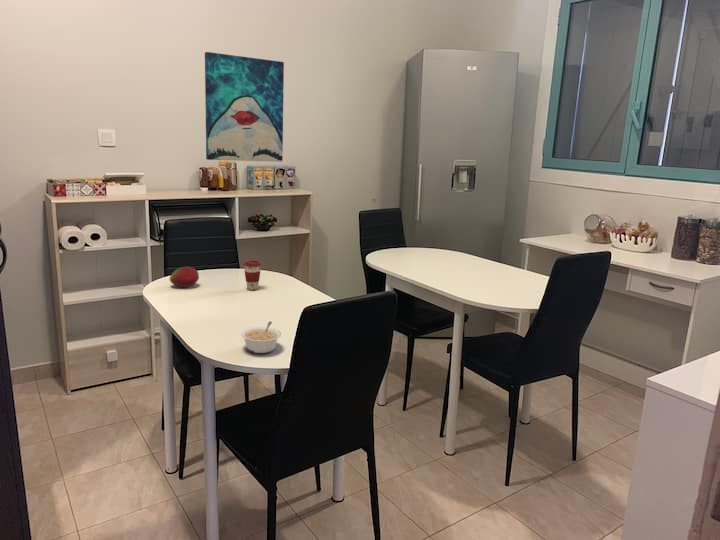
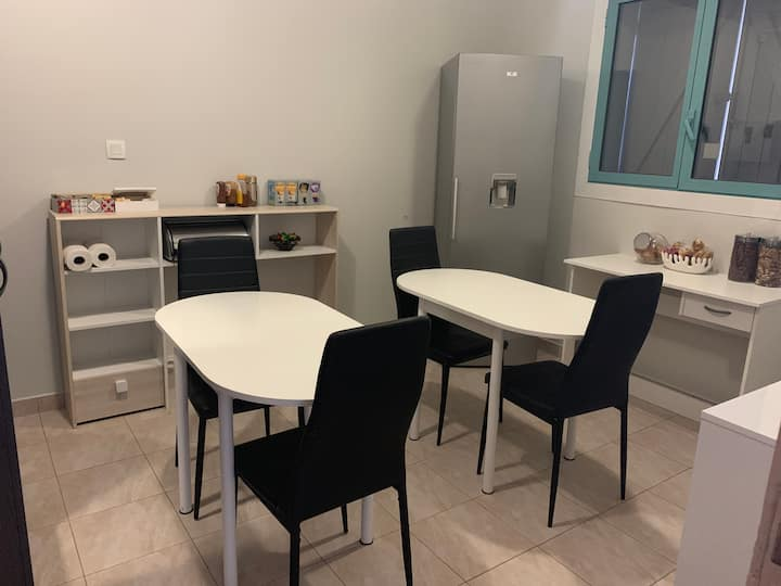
- wall art [204,51,285,163]
- coffee cup [243,260,262,291]
- legume [240,321,282,354]
- fruit [169,266,200,288]
